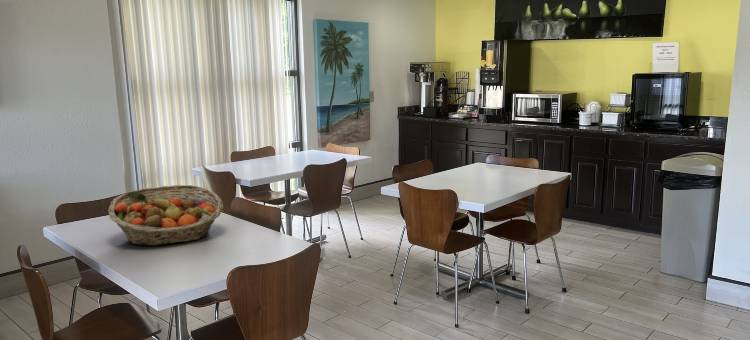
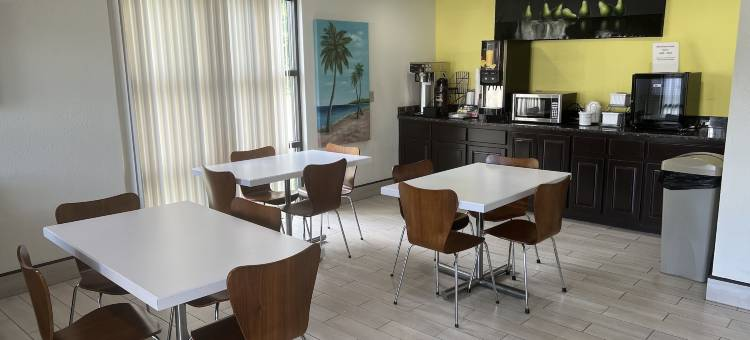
- fruit basket [107,184,224,247]
